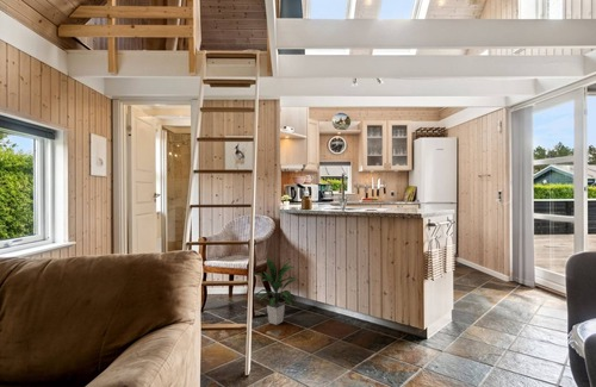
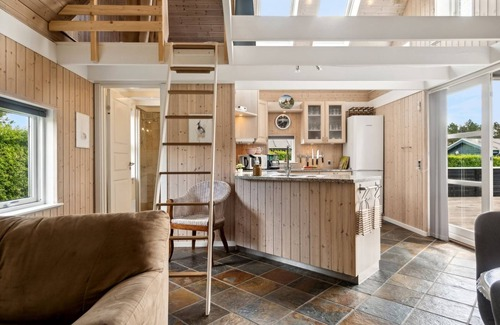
- indoor plant [253,256,298,326]
